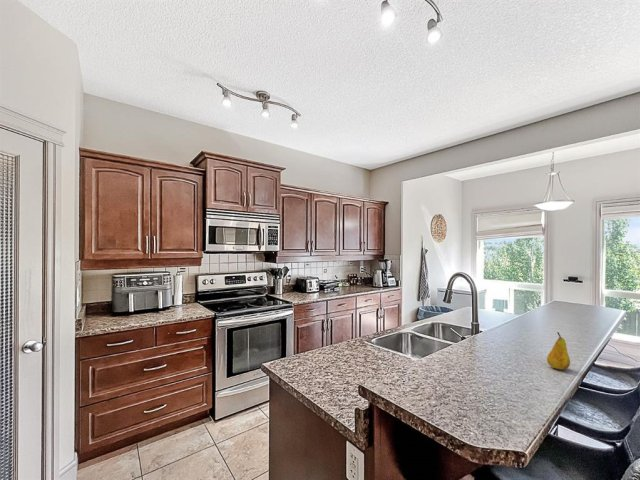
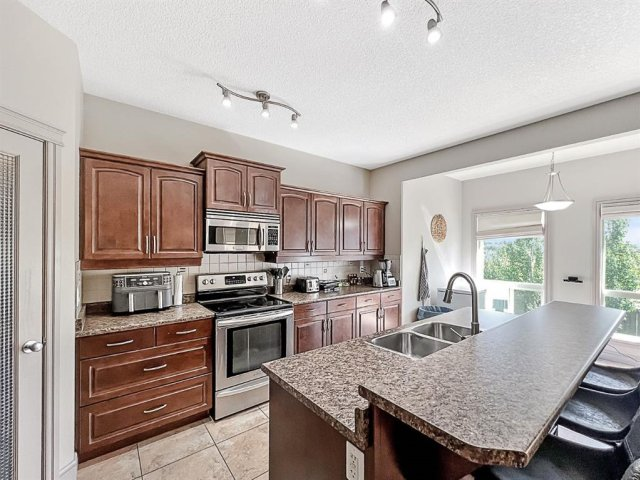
- fruit [546,331,571,371]
